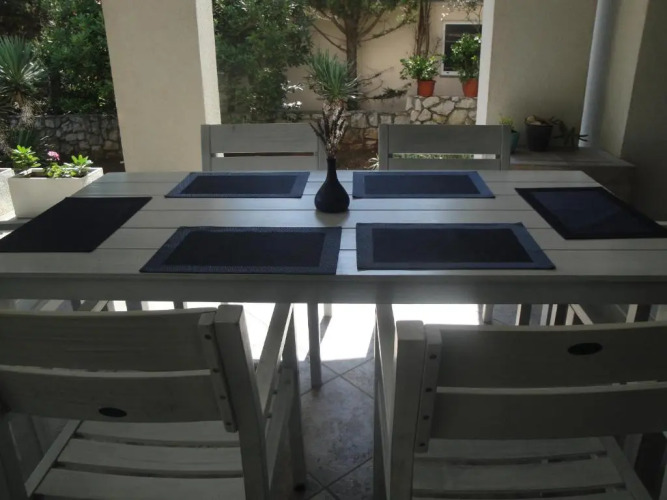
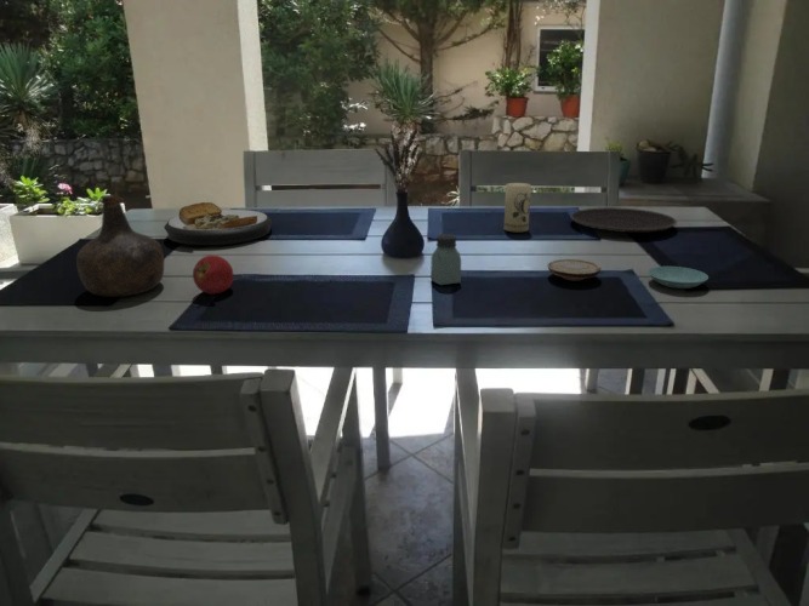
+ saucer [646,265,710,290]
+ candle [503,182,532,233]
+ plate [163,201,273,246]
+ plate [569,206,678,234]
+ bottle [75,193,165,298]
+ fruit [192,255,234,296]
+ wood slice [546,258,603,282]
+ saltshaker [429,233,462,286]
